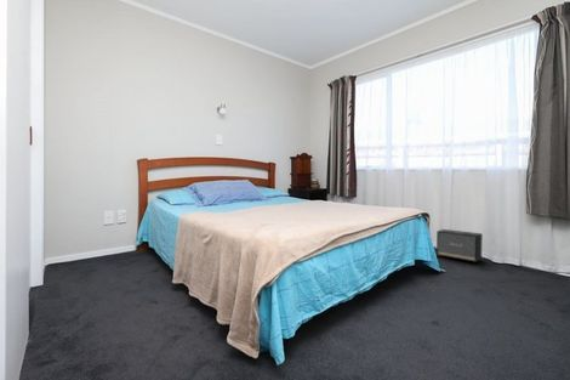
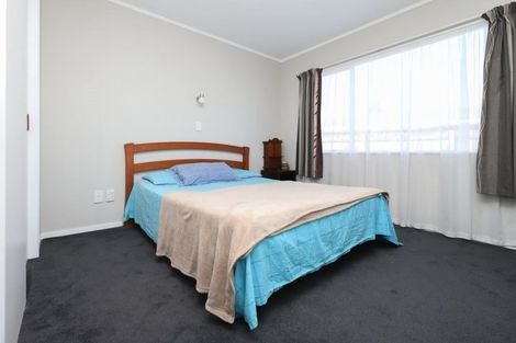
- speaker [435,228,484,263]
